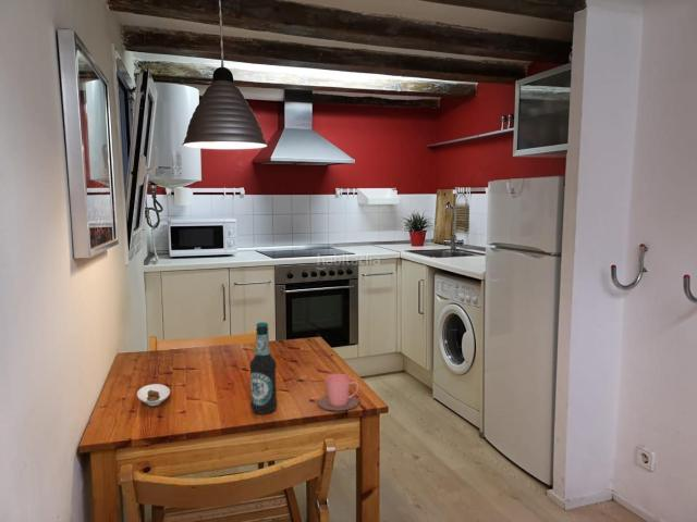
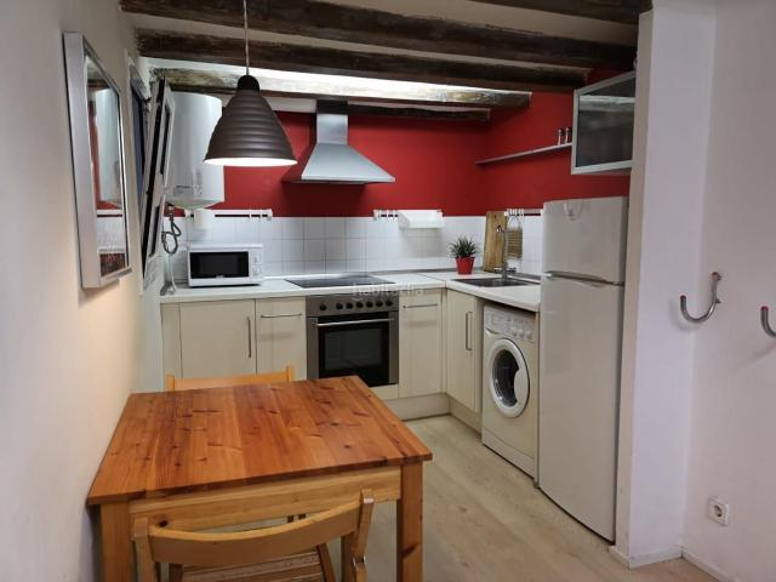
- cup [317,373,359,411]
- saucer [136,383,171,407]
- bottle [248,321,278,414]
